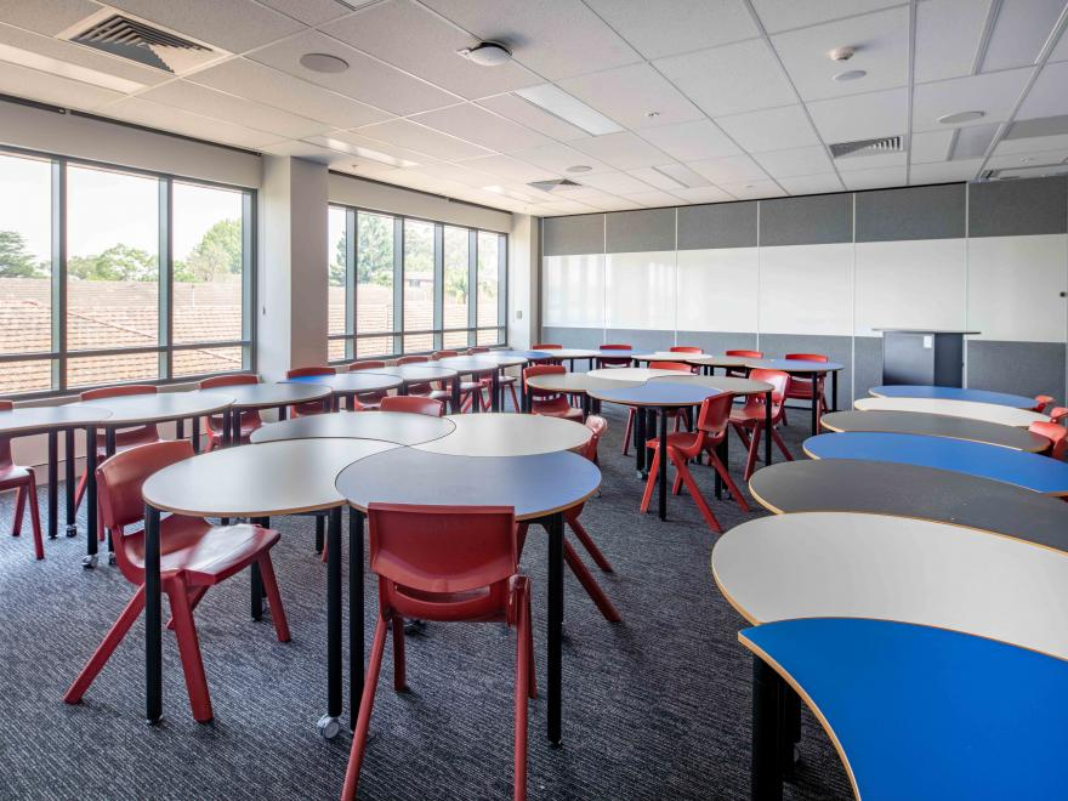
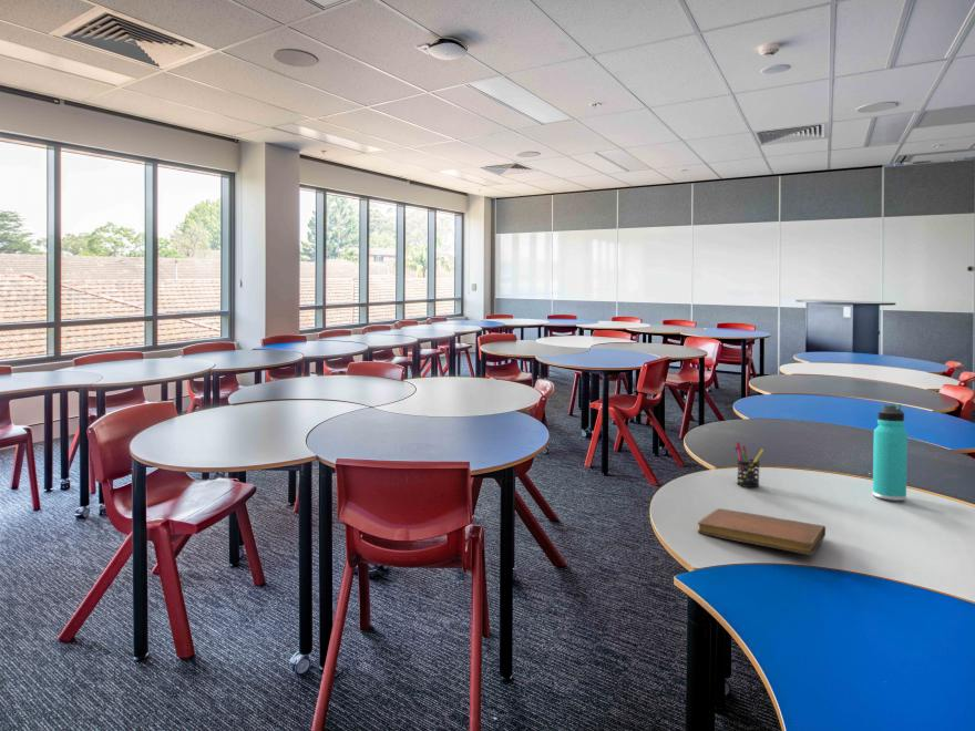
+ pen holder [733,441,766,488]
+ notebook [697,507,827,556]
+ thermos bottle [872,403,909,502]
